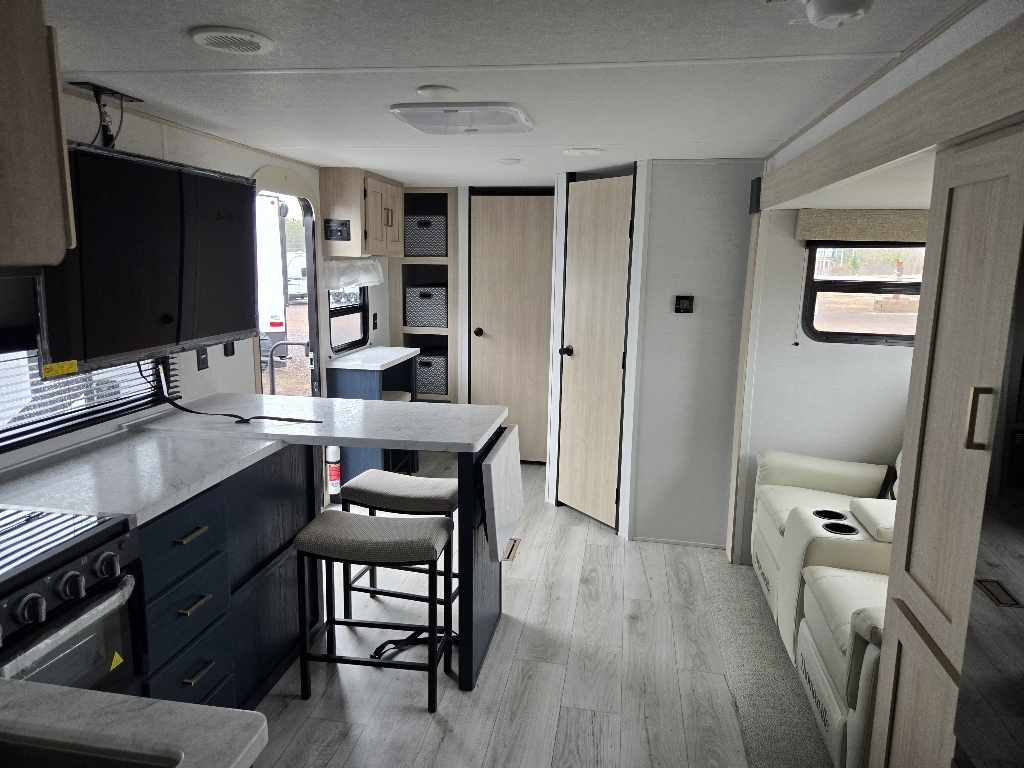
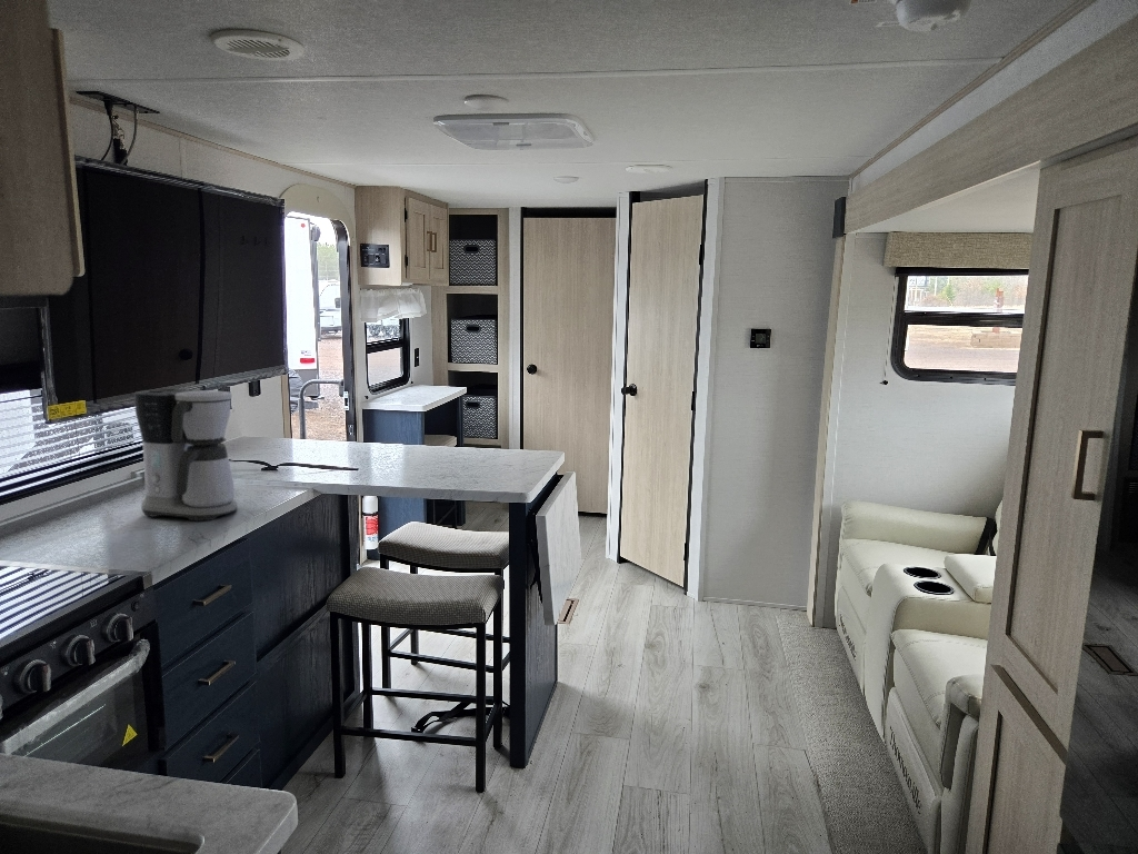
+ coffee maker [133,388,239,522]
